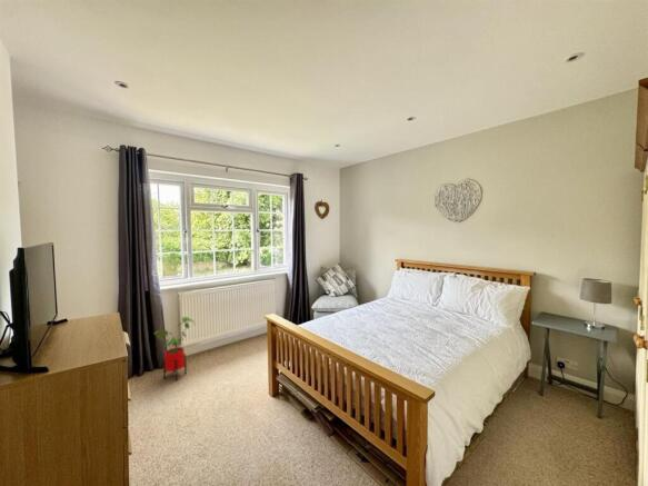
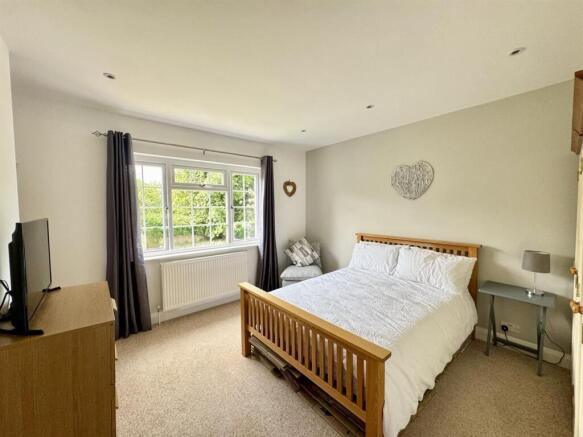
- house plant [153,316,196,381]
